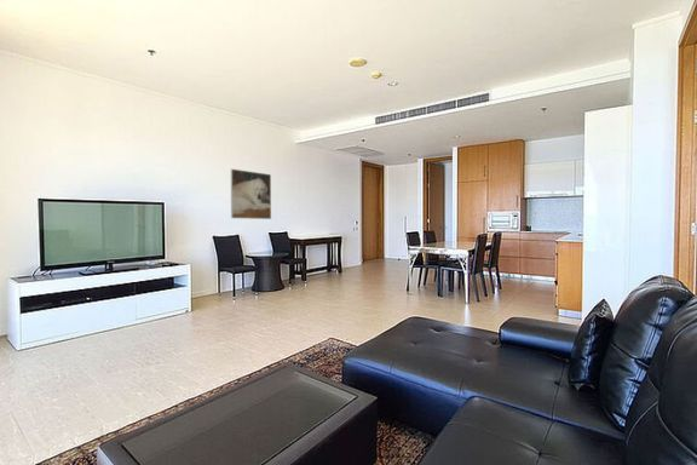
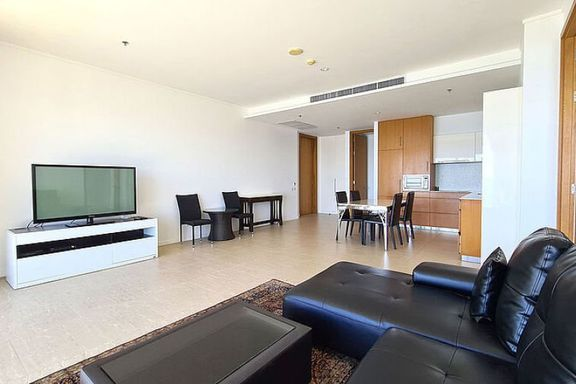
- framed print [230,168,272,220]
